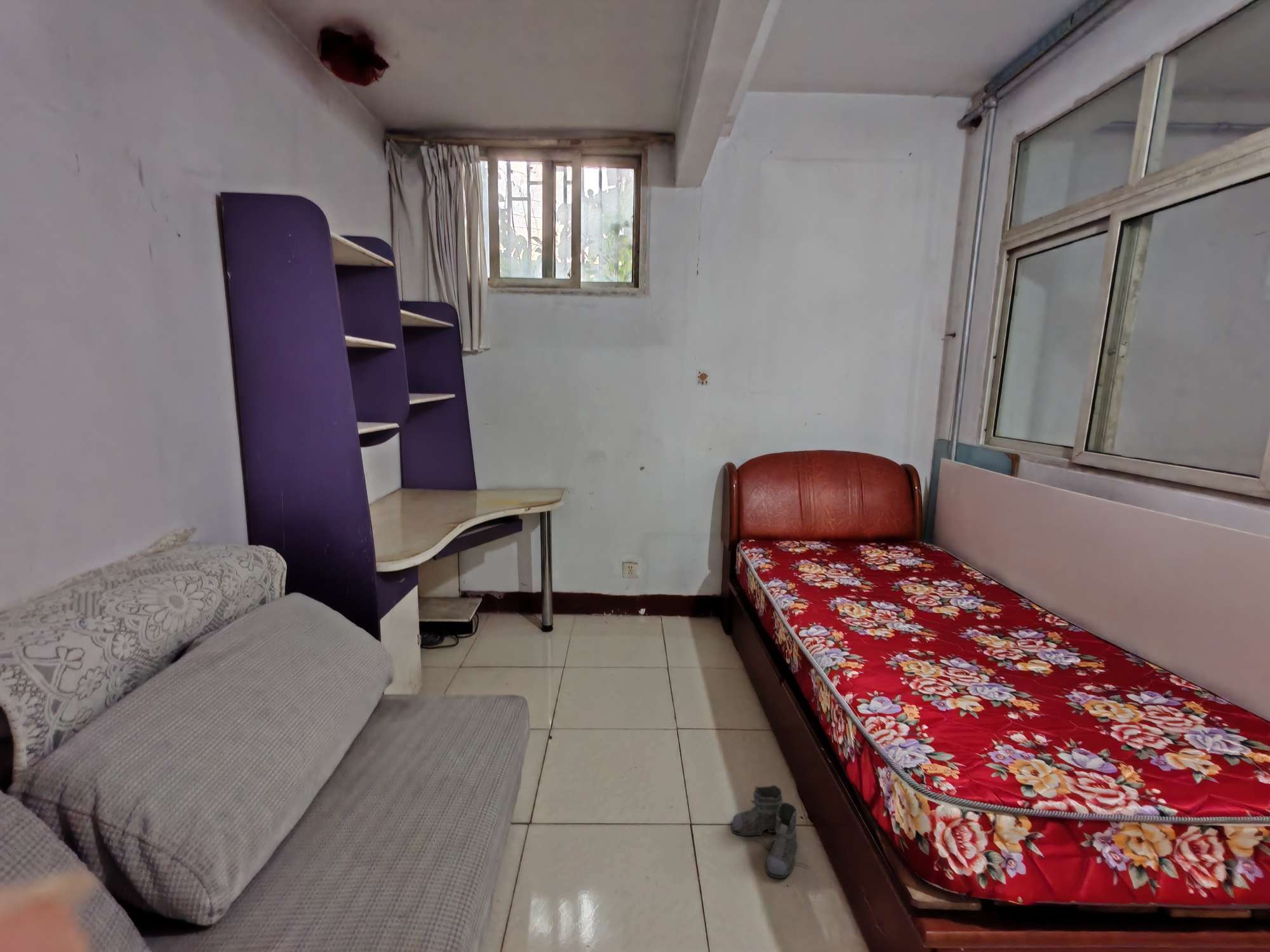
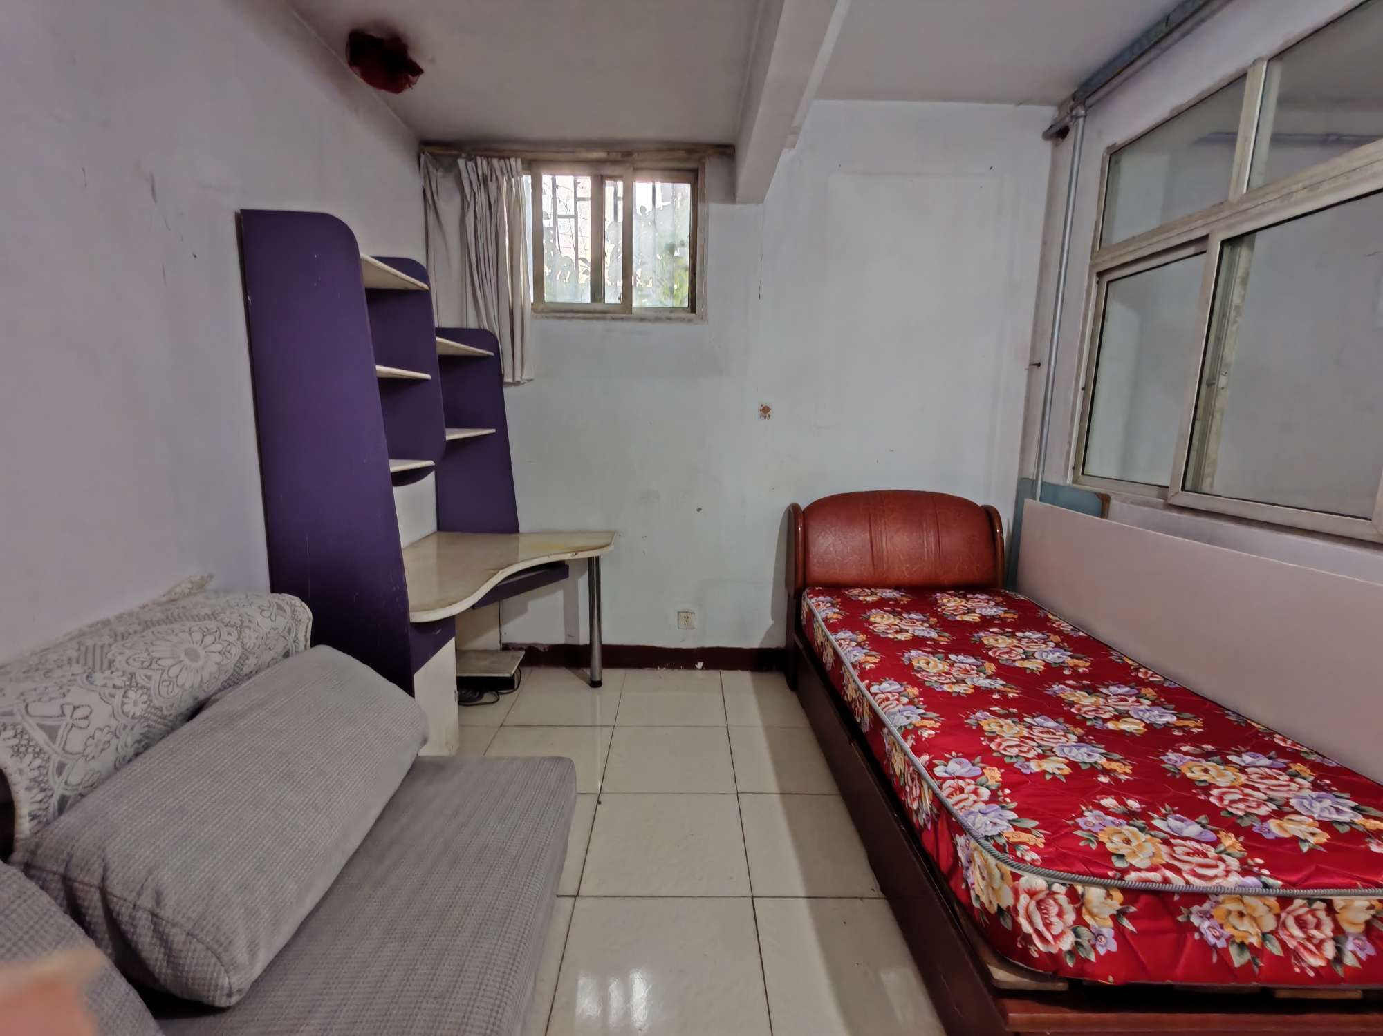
- boots [730,784,811,879]
